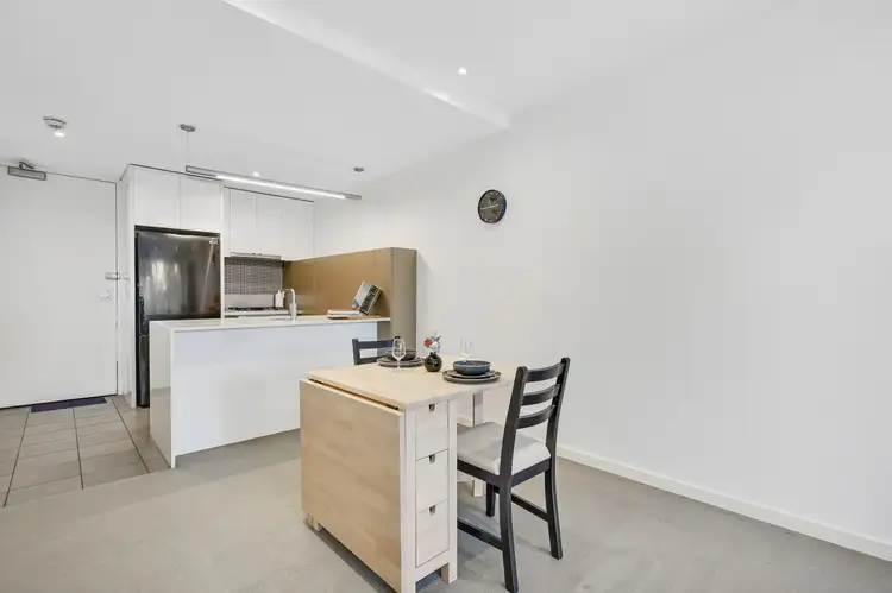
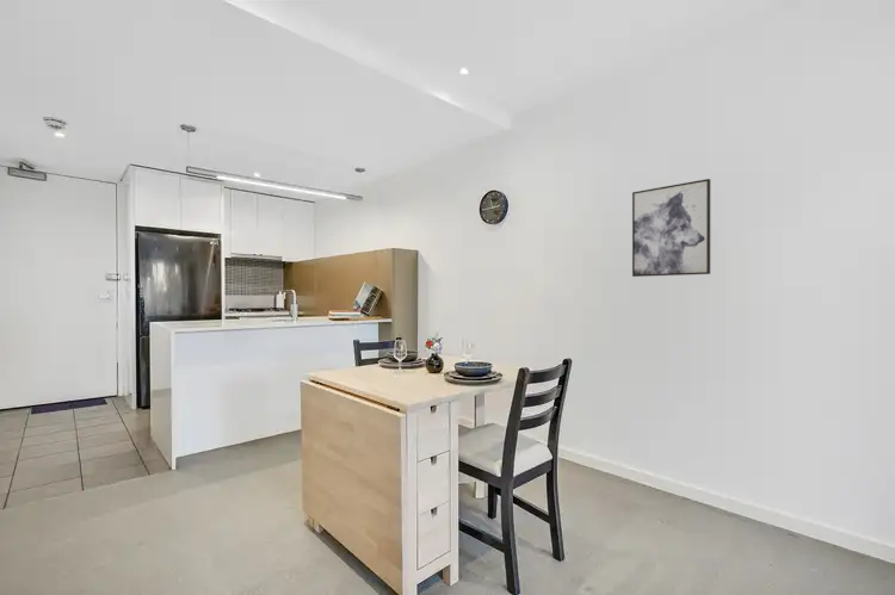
+ wall art [631,178,711,278]
